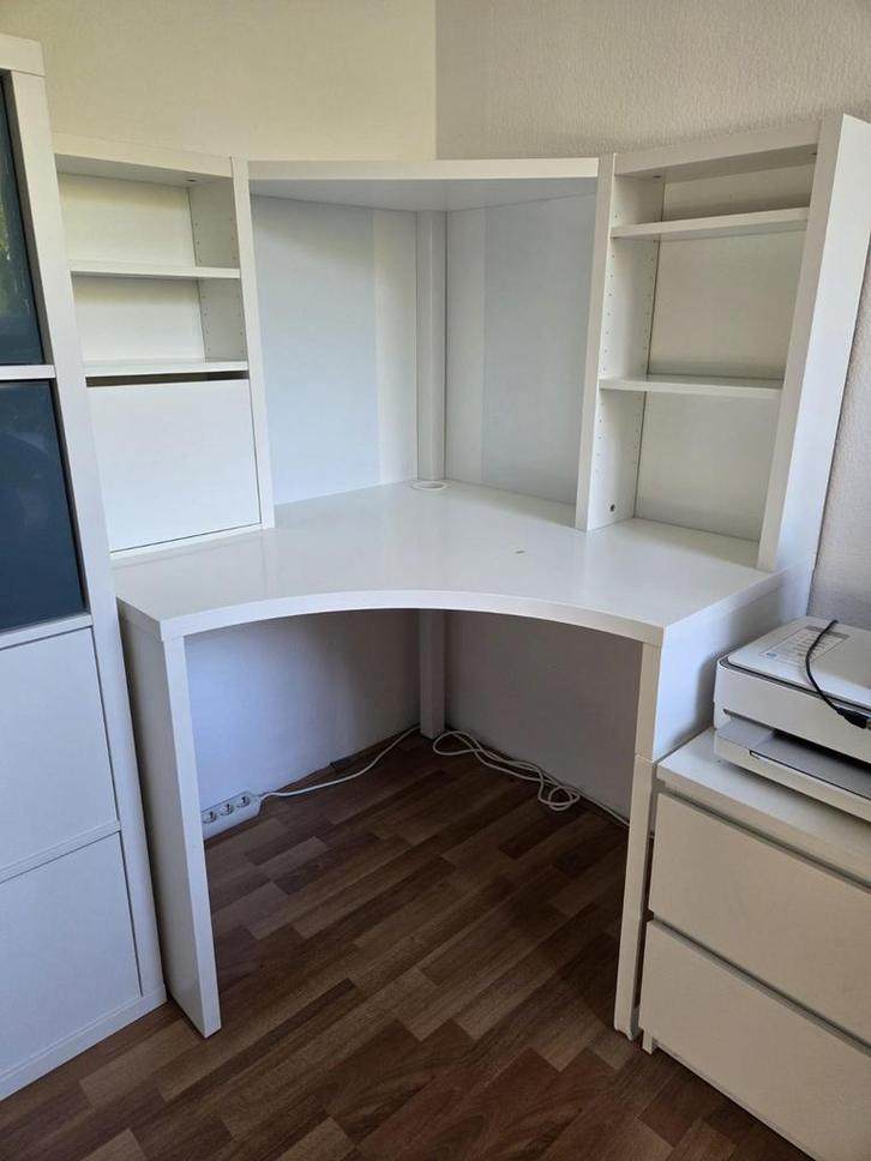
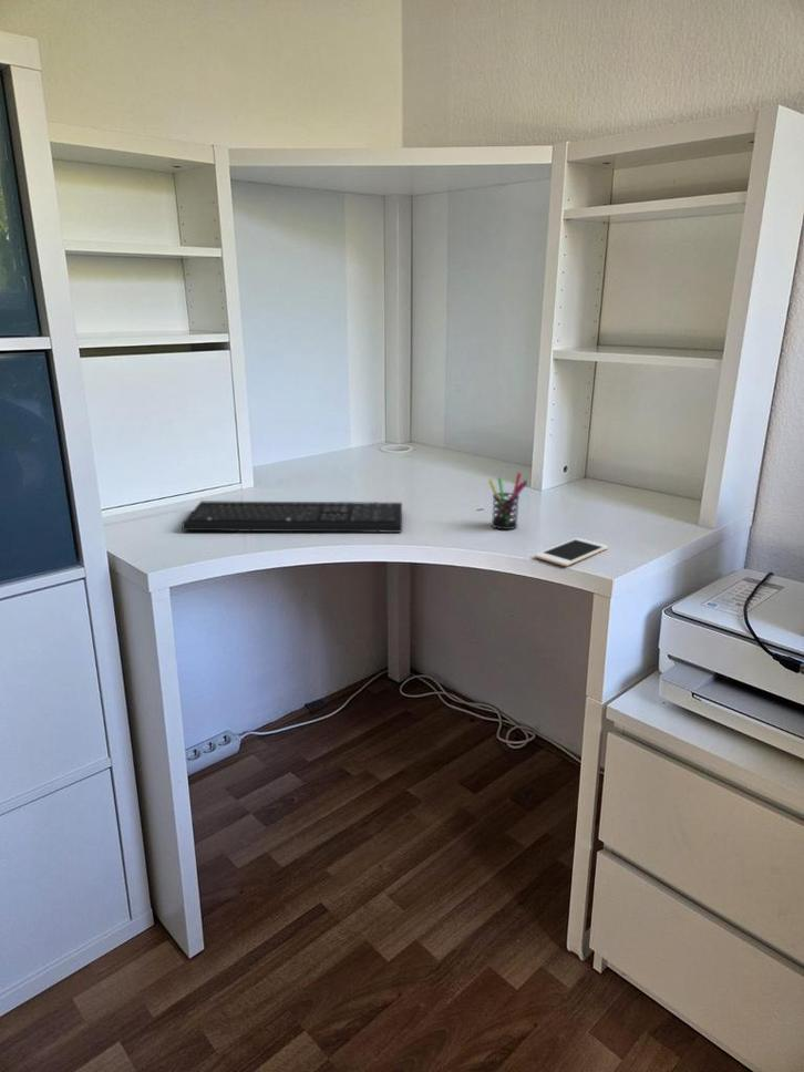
+ keyboard [181,501,403,534]
+ cell phone [534,537,609,567]
+ pen holder [487,472,528,530]
